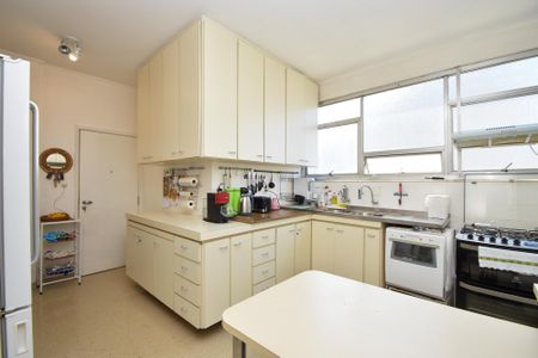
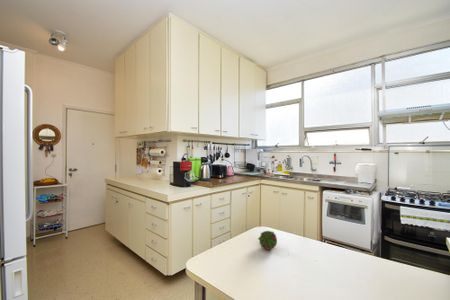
+ fruit [257,230,278,251]
